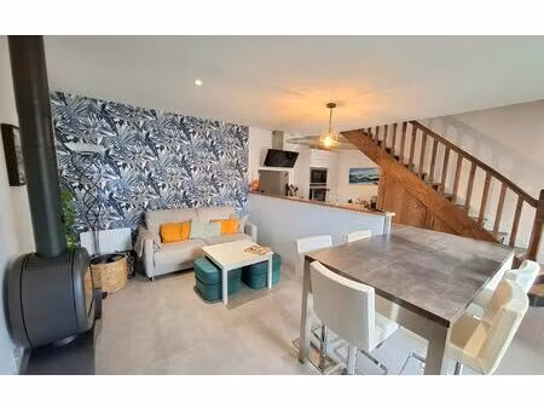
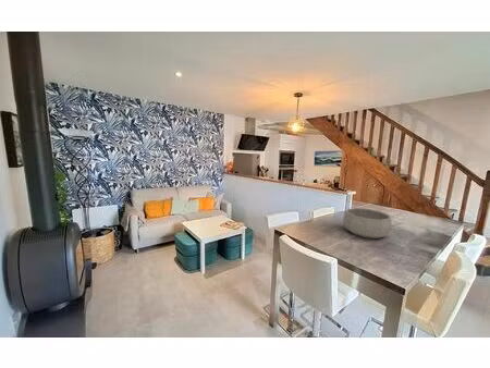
+ decorative bowl [342,207,393,240]
